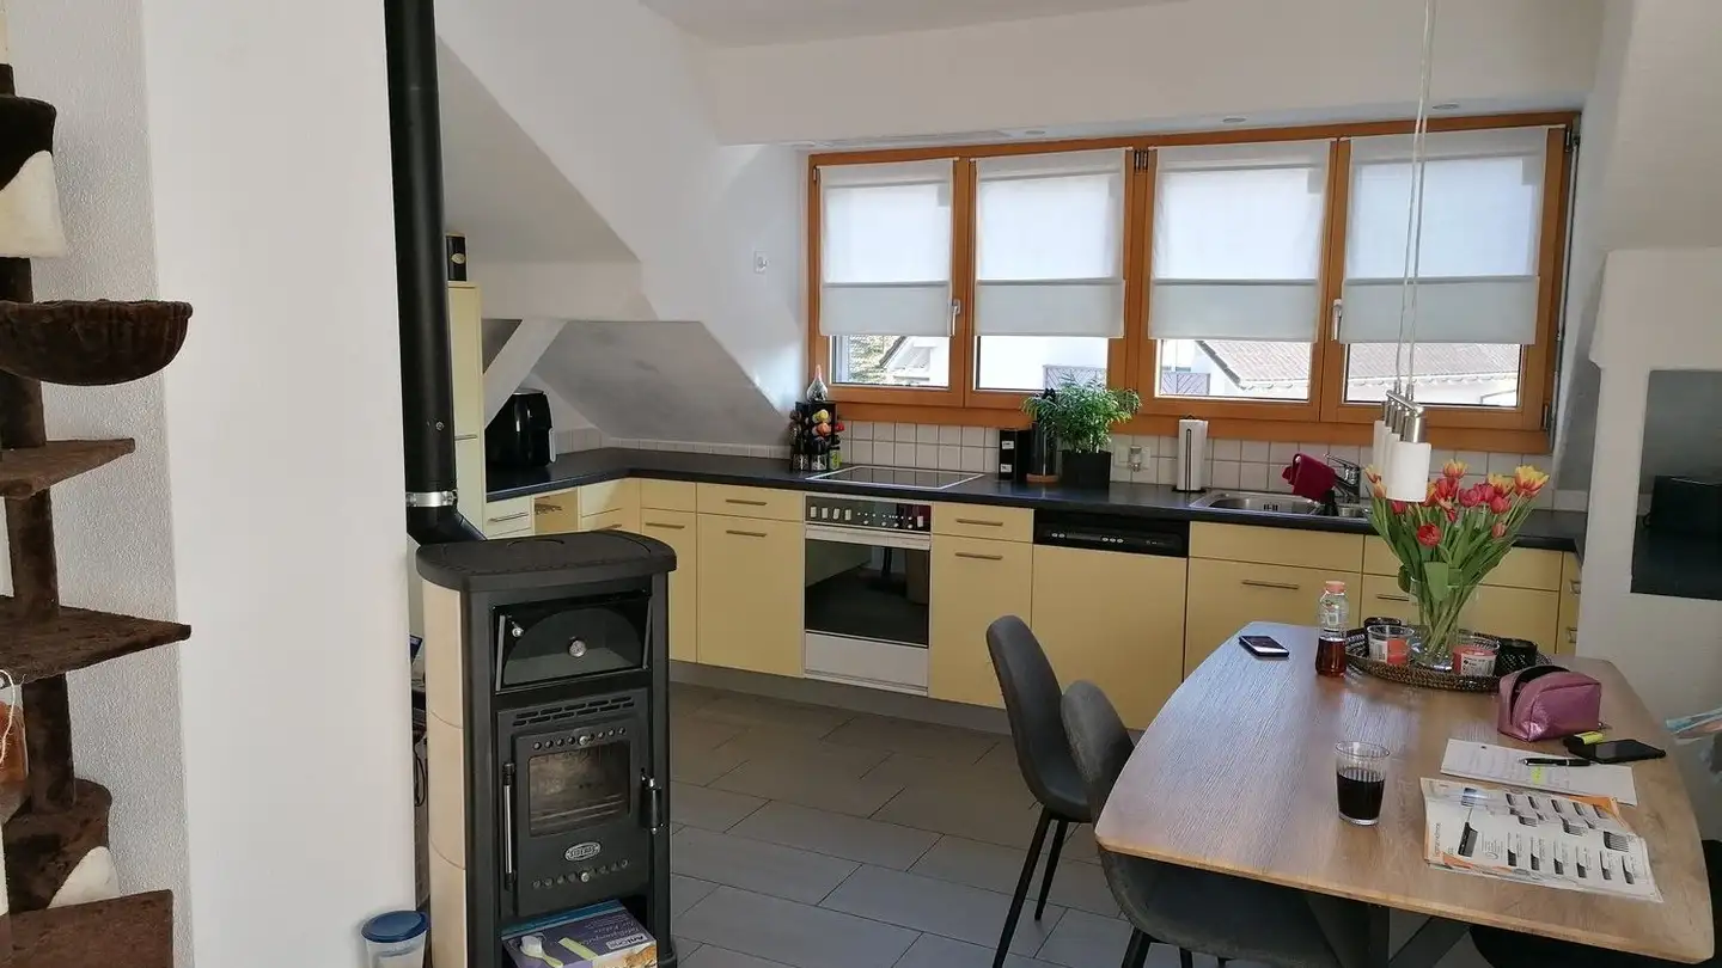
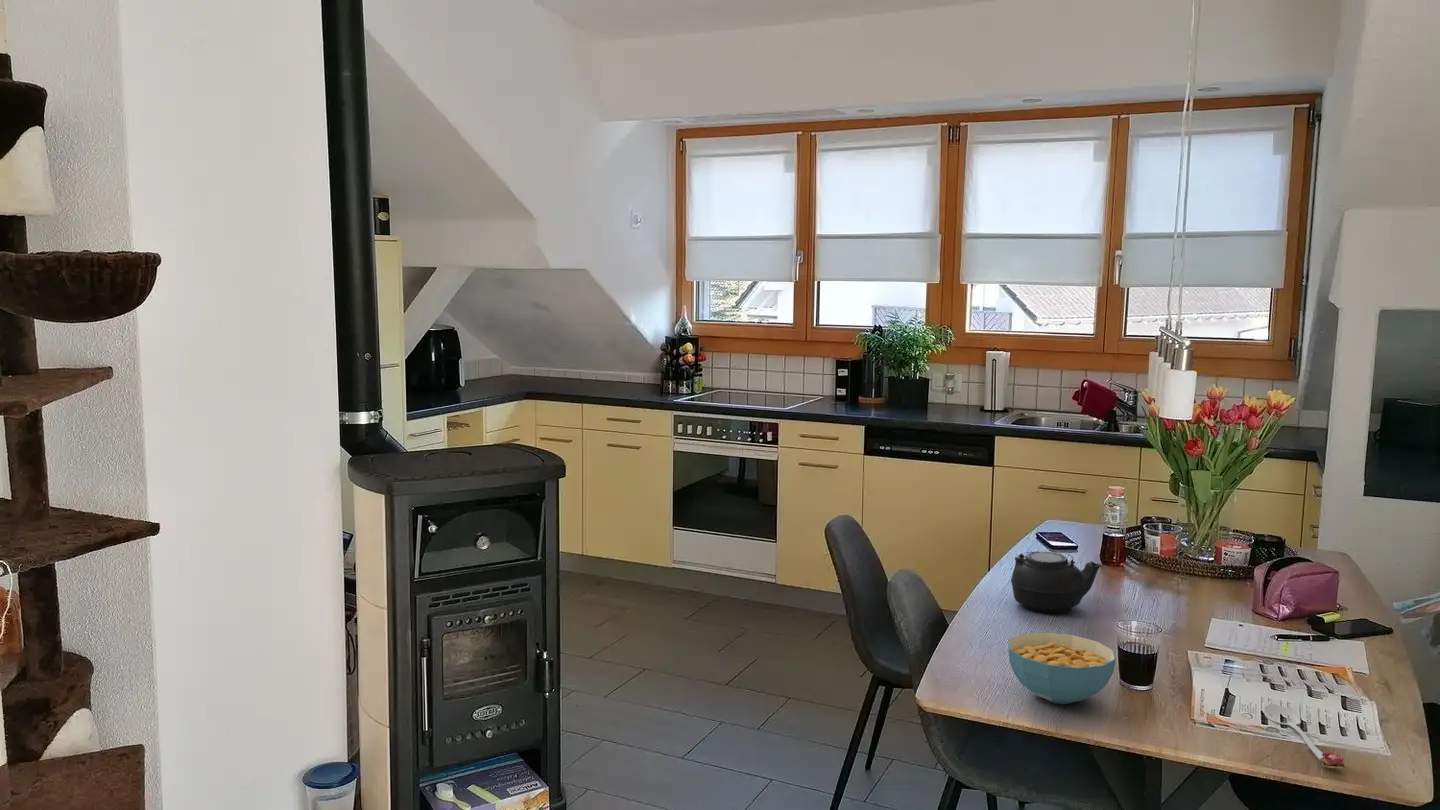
+ teapot [1010,551,1103,615]
+ cereal bowl [1007,632,1117,705]
+ spoon [1263,703,1346,769]
